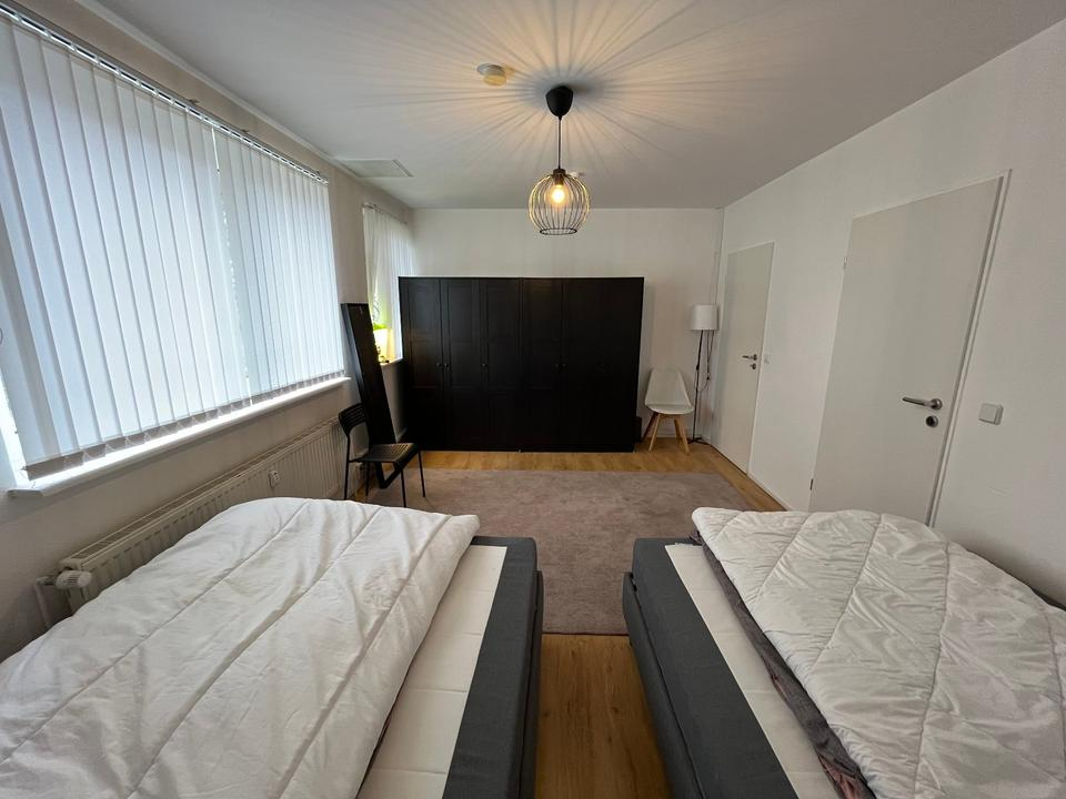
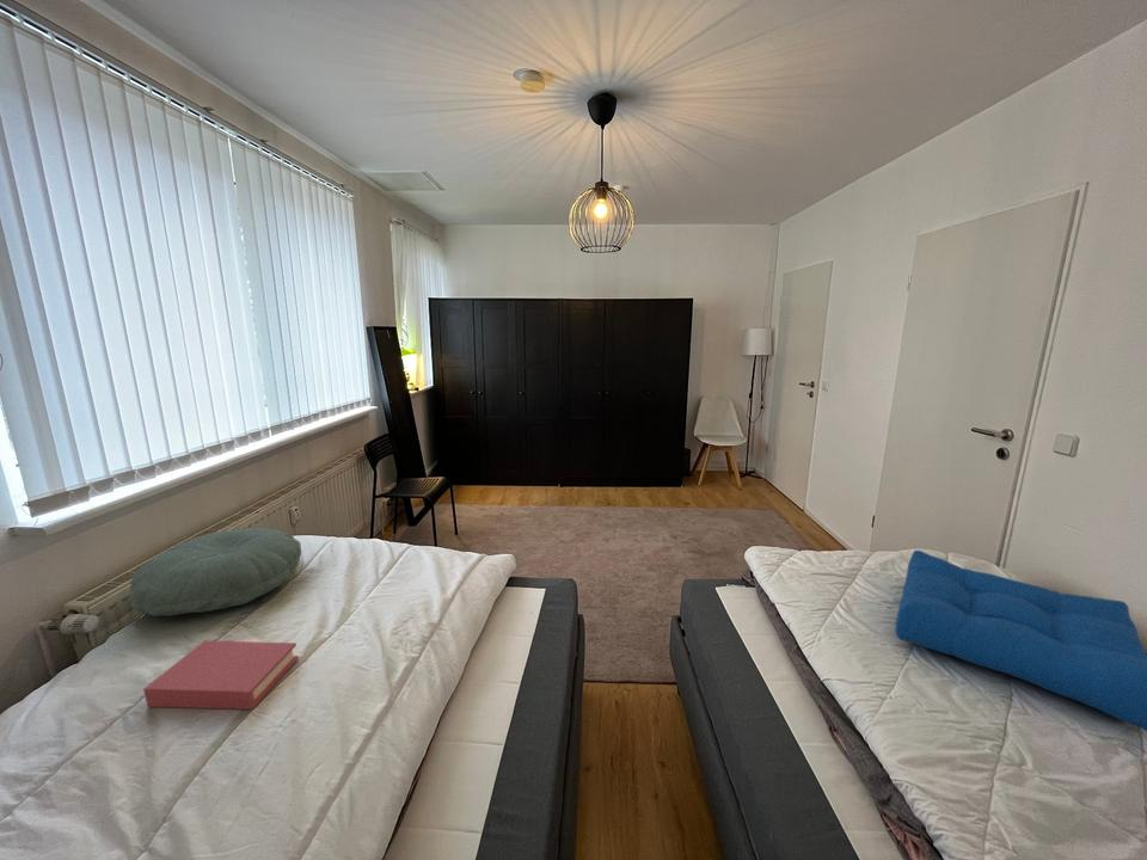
+ book [142,639,299,711]
+ pillow [129,527,302,618]
+ seat cushion [895,549,1147,732]
